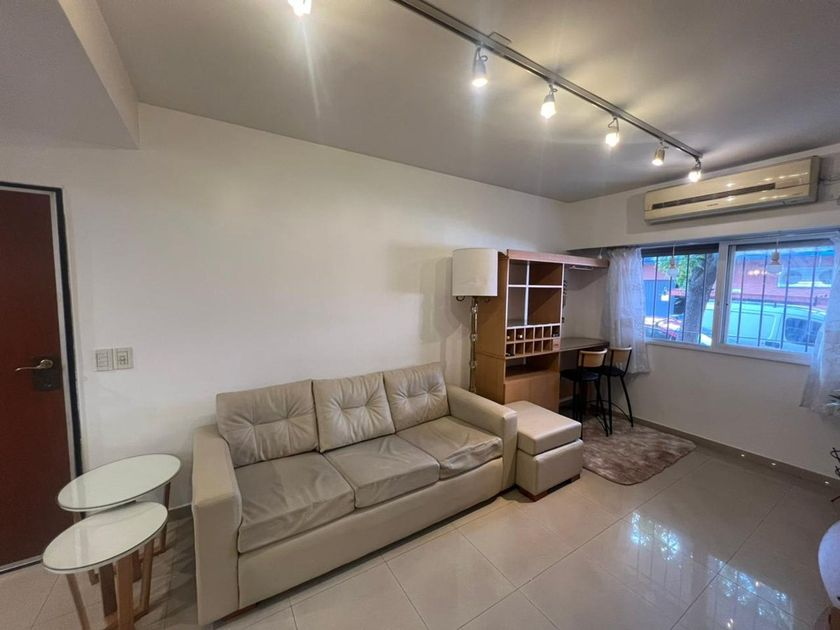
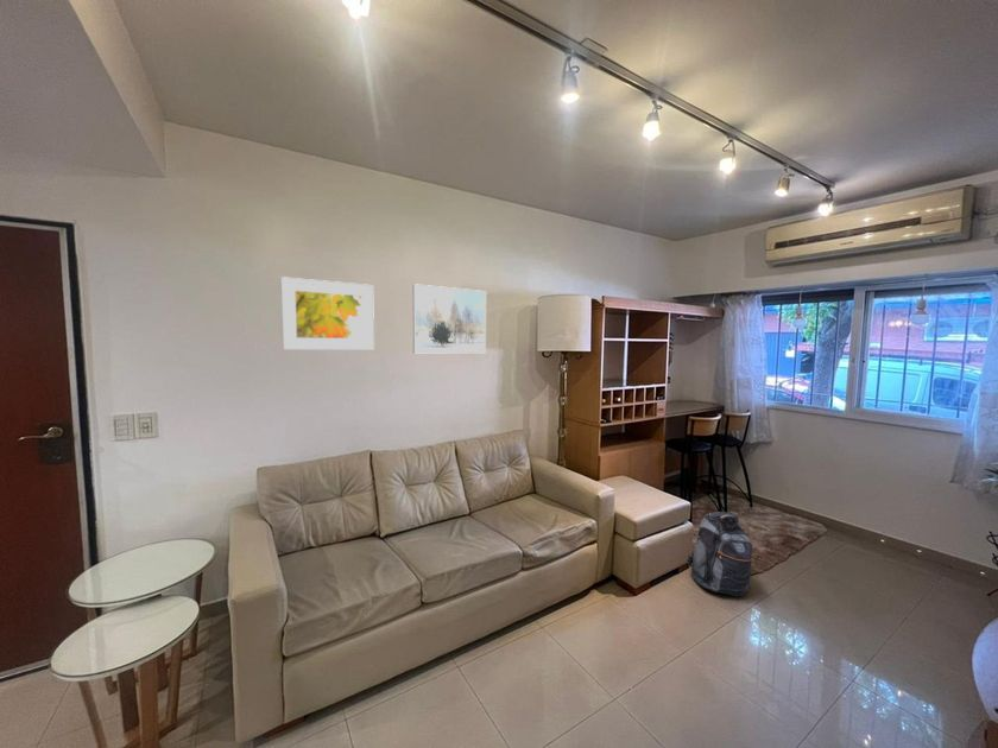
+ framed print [279,275,375,351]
+ backpack [686,511,753,597]
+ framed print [412,283,487,354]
